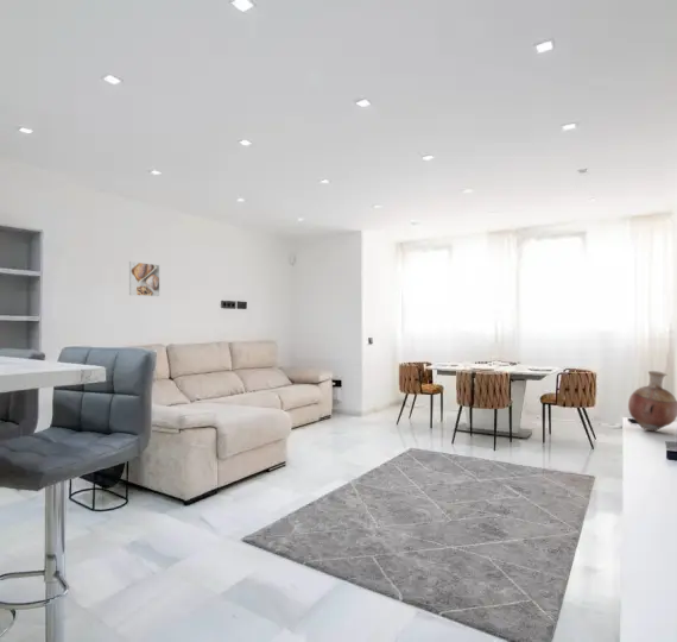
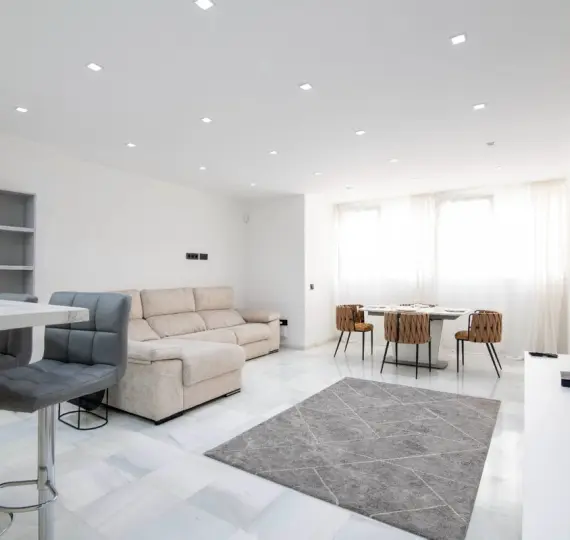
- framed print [128,260,160,297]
- vase [627,370,677,432]
